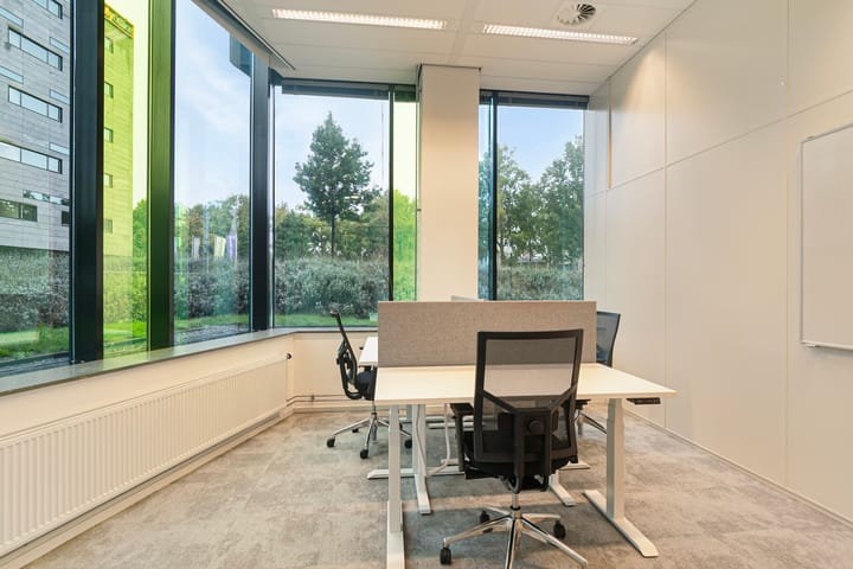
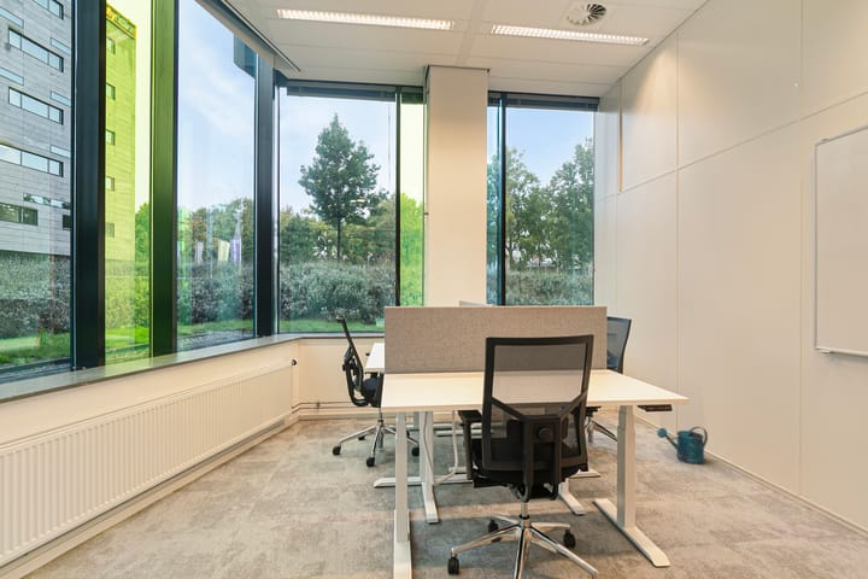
+ watering can [656,426,709,466]
